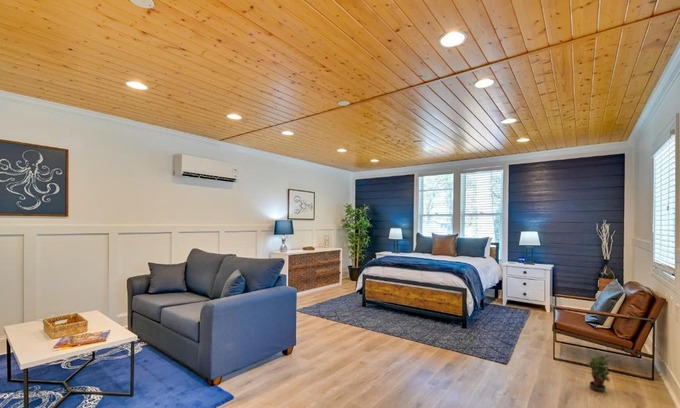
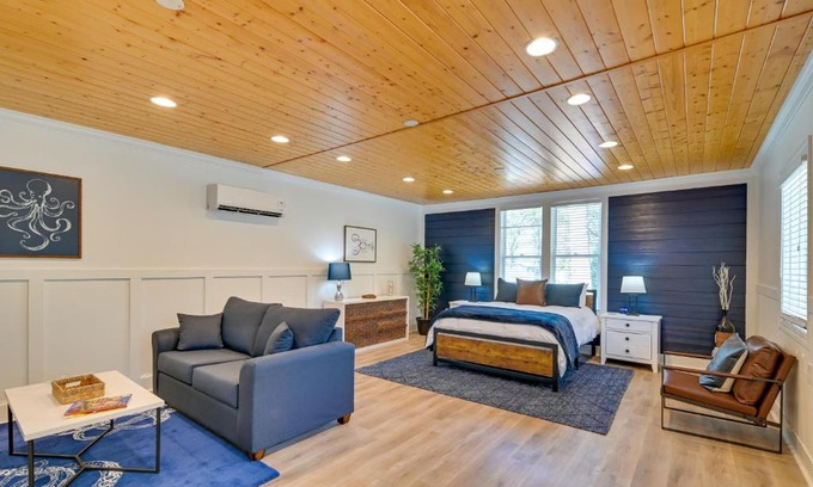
- potted plant [586,349,617,393]
